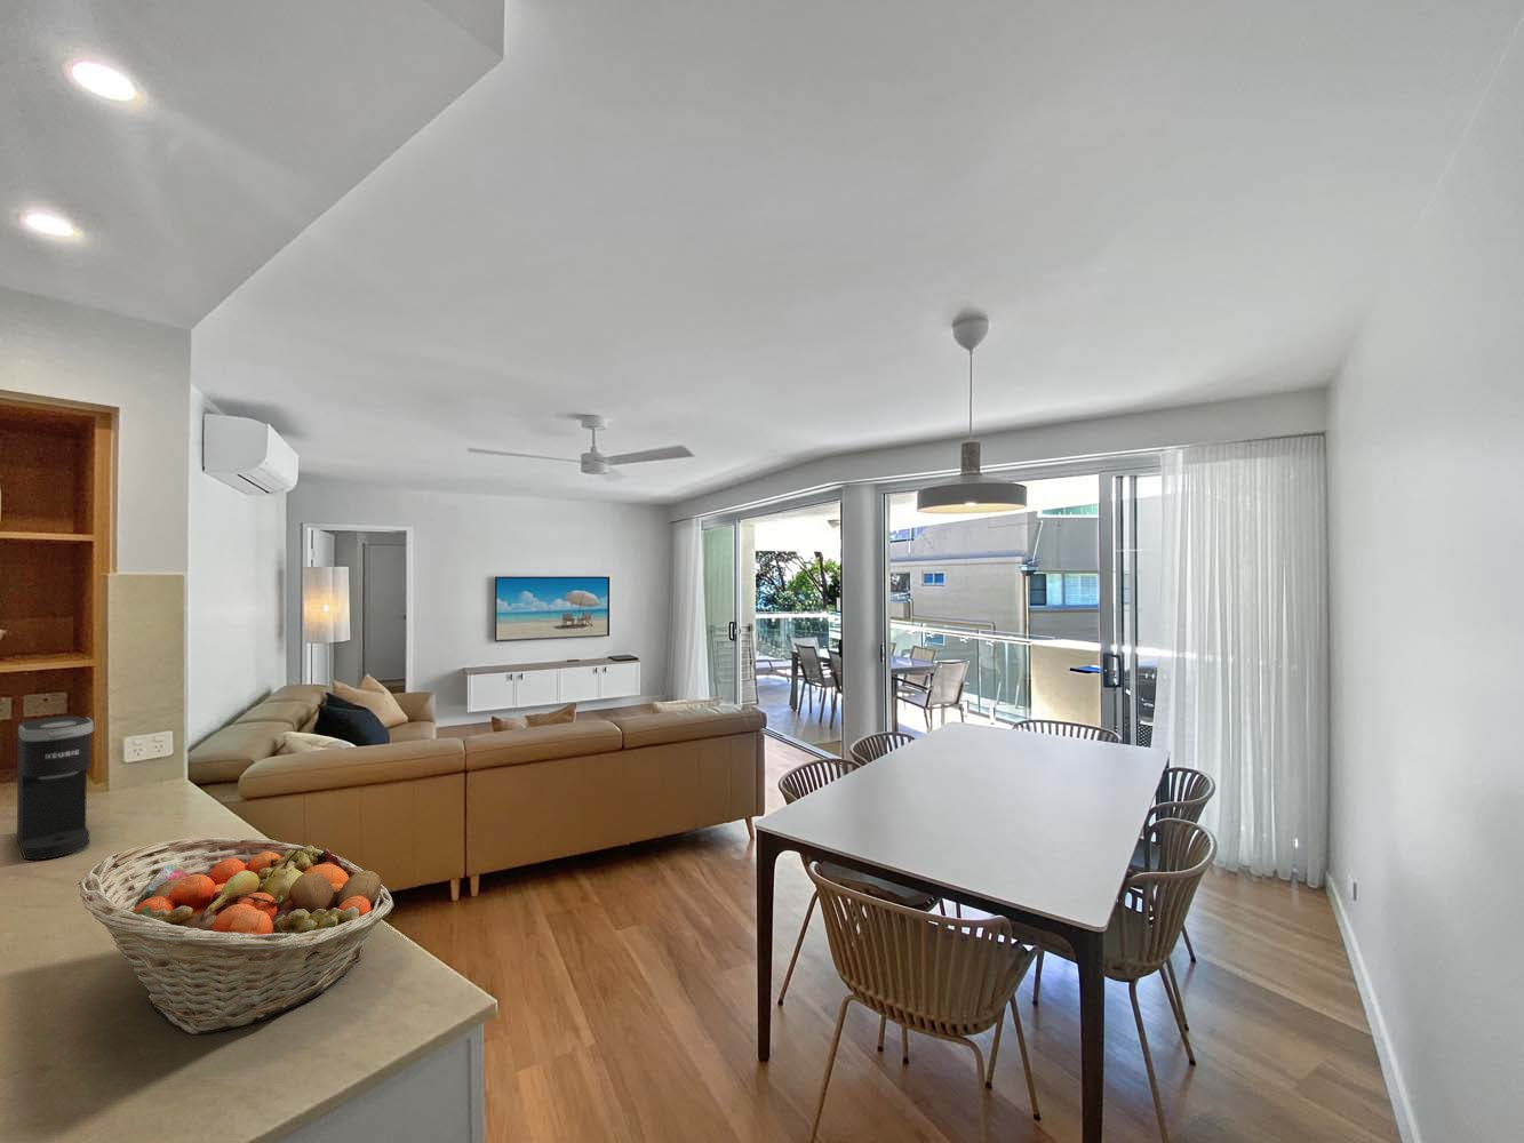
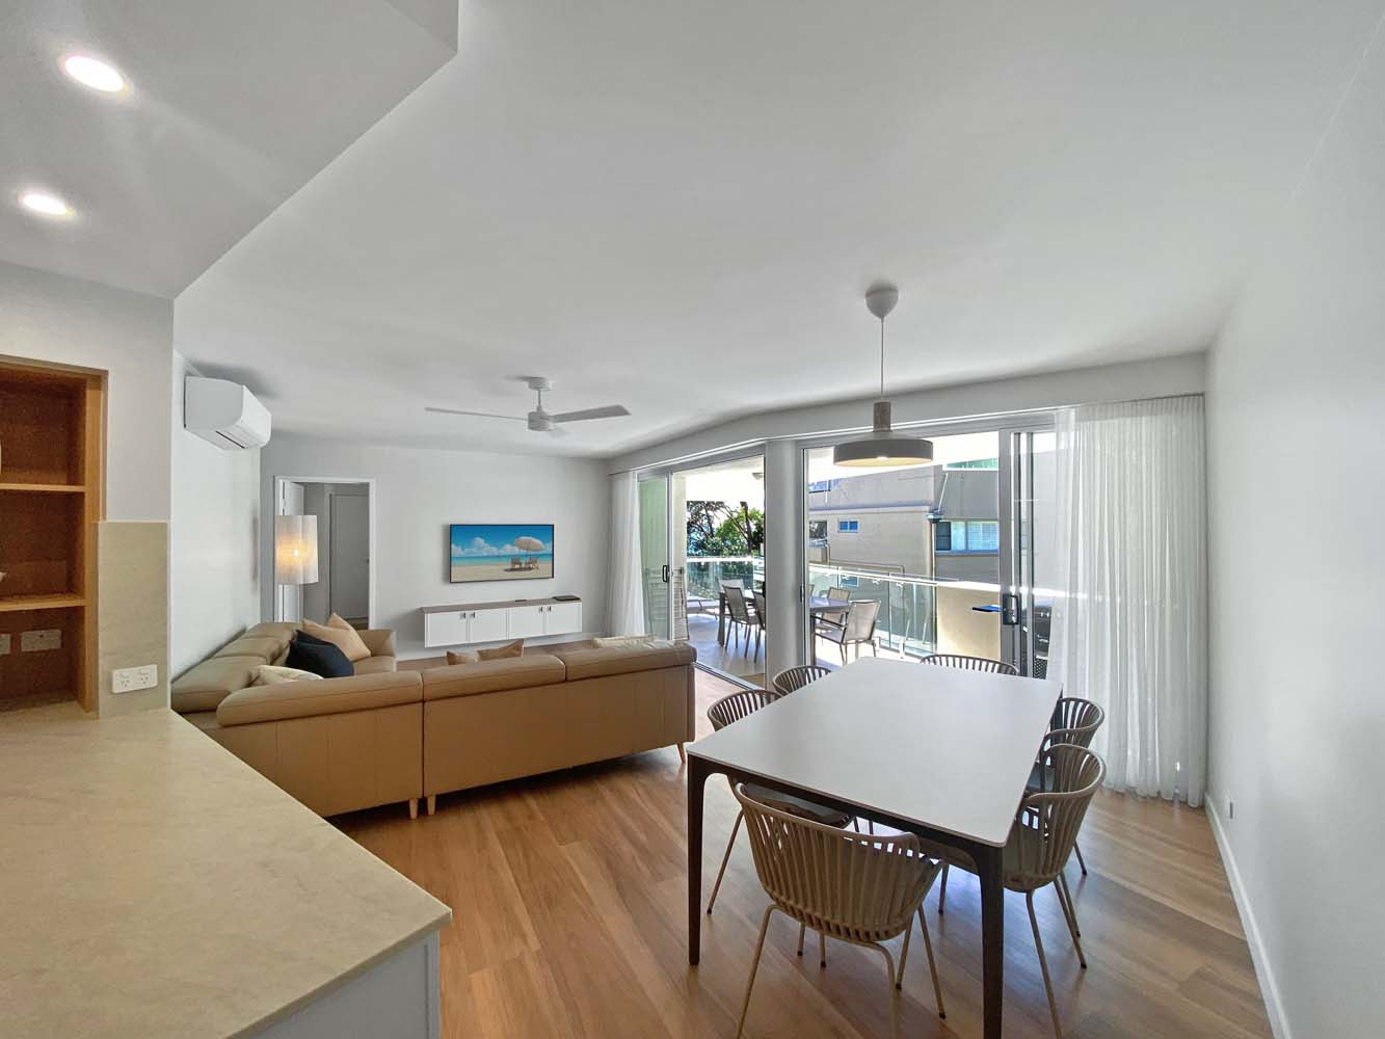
- fruit basket [78,837,394,1036]
- coffee maker [16,716,95,861]
